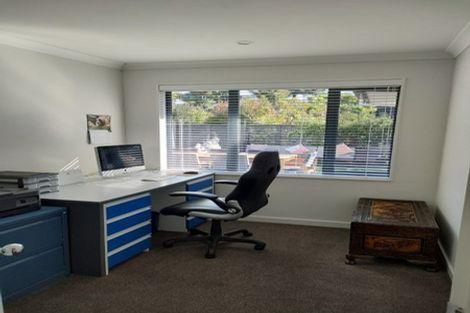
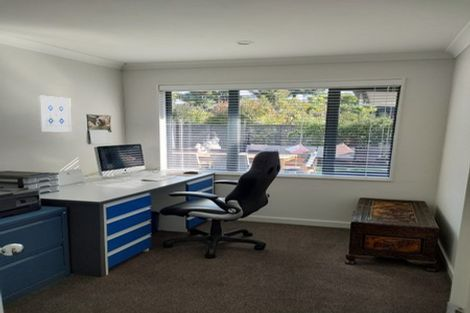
+ wall art [38,95,72,133]
